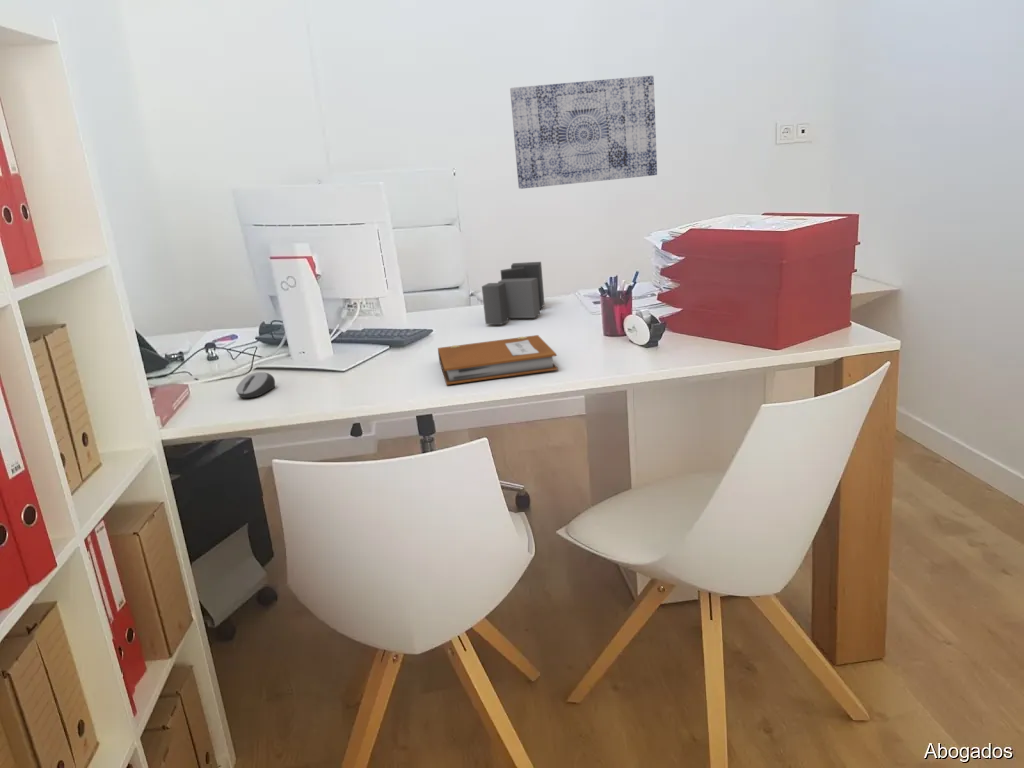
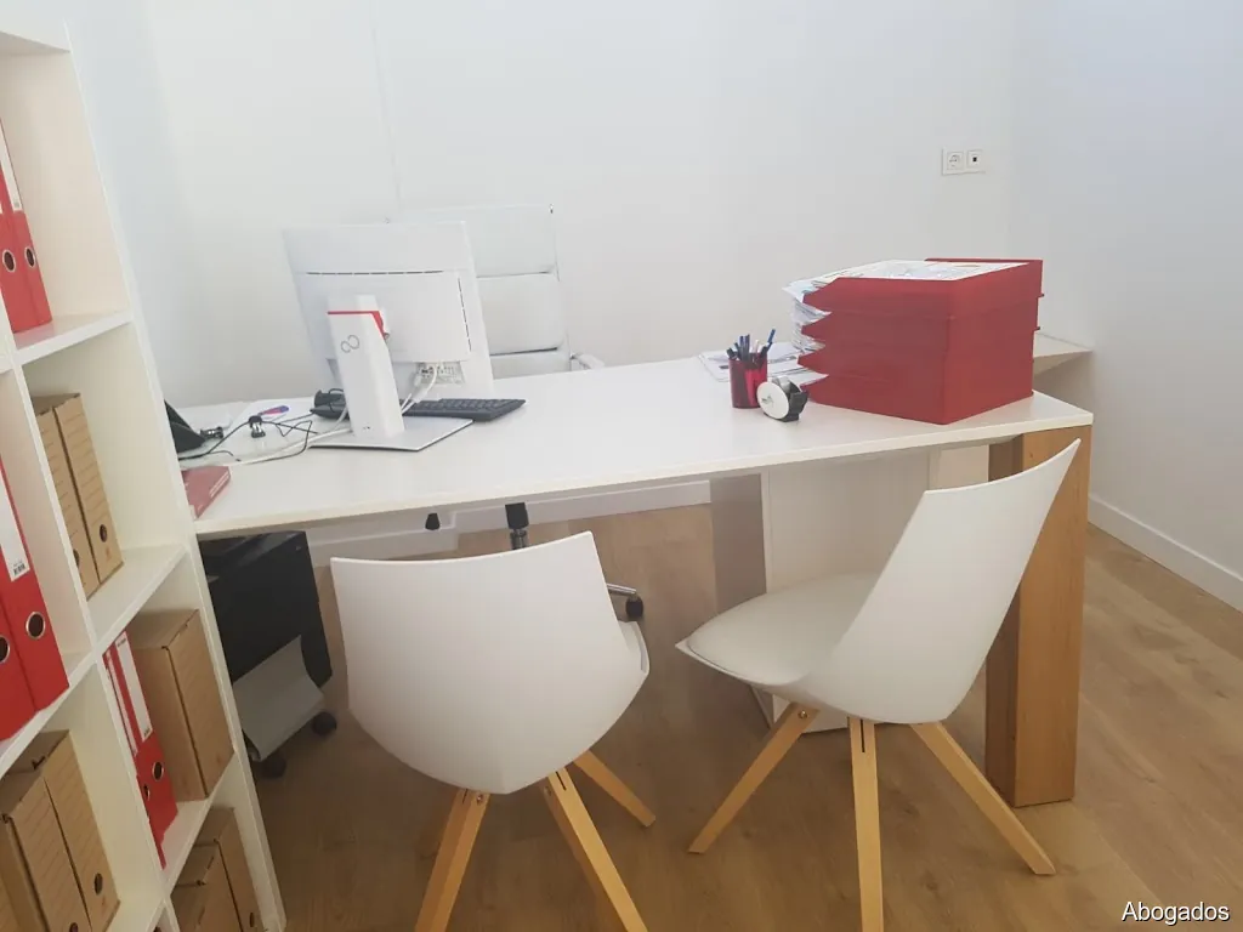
- speaker [481,261,545,325]
- computer mouse [235,371,276,399]
- notebook [437,334,559,386]
- wall art [509,75,658,190]
